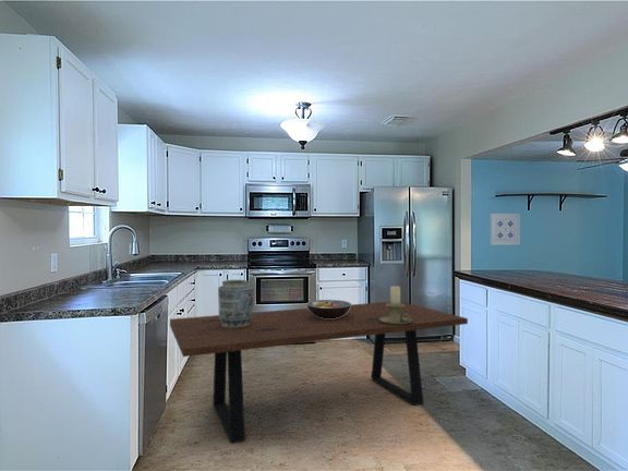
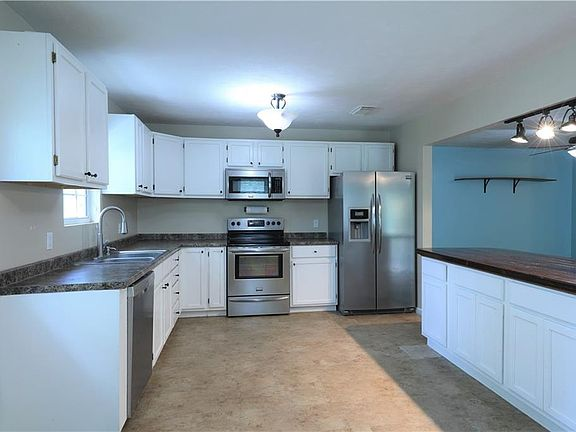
- wall art [490,213,521,246]
- vase [217,279,255,328]
- dining table [169,301,469,445]
- fruit bowl [305,299,352,318]
- candle holder [378,286,412,325]
